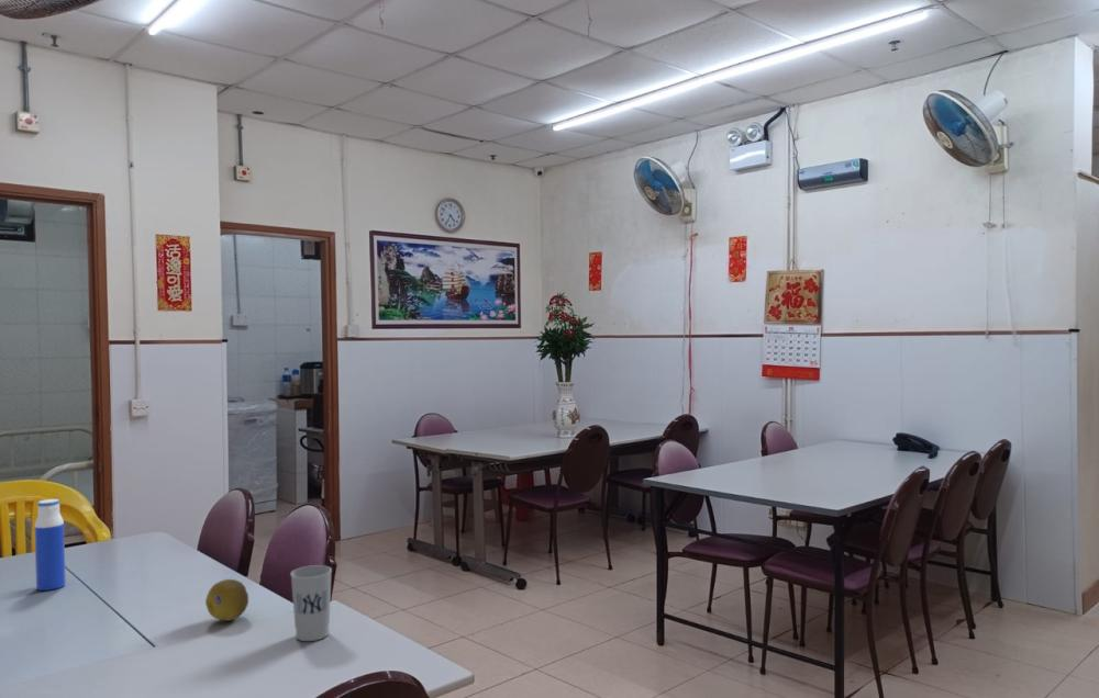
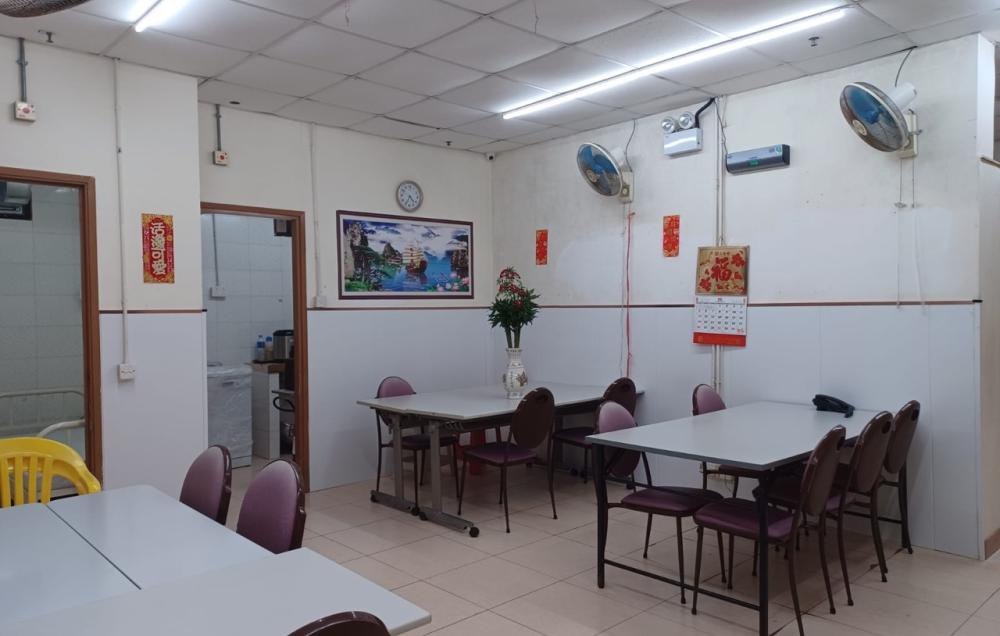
- fruit [204,578,249,622]
- cup [289,564,333,642]
- water bottle [33,498,67,592]
